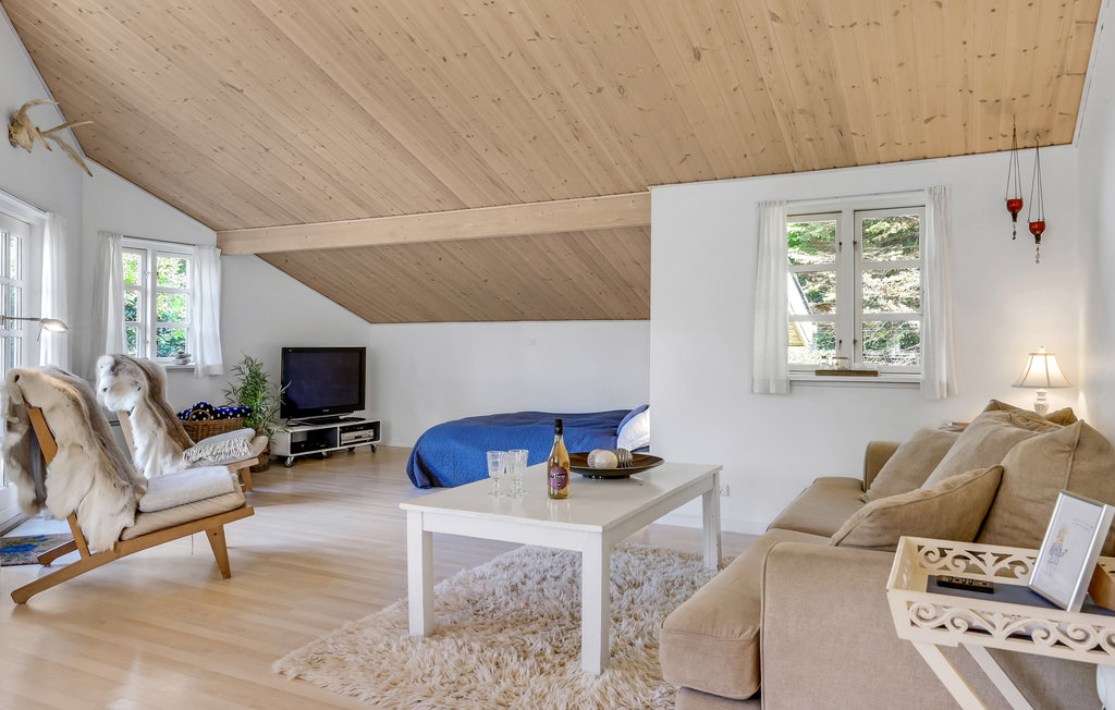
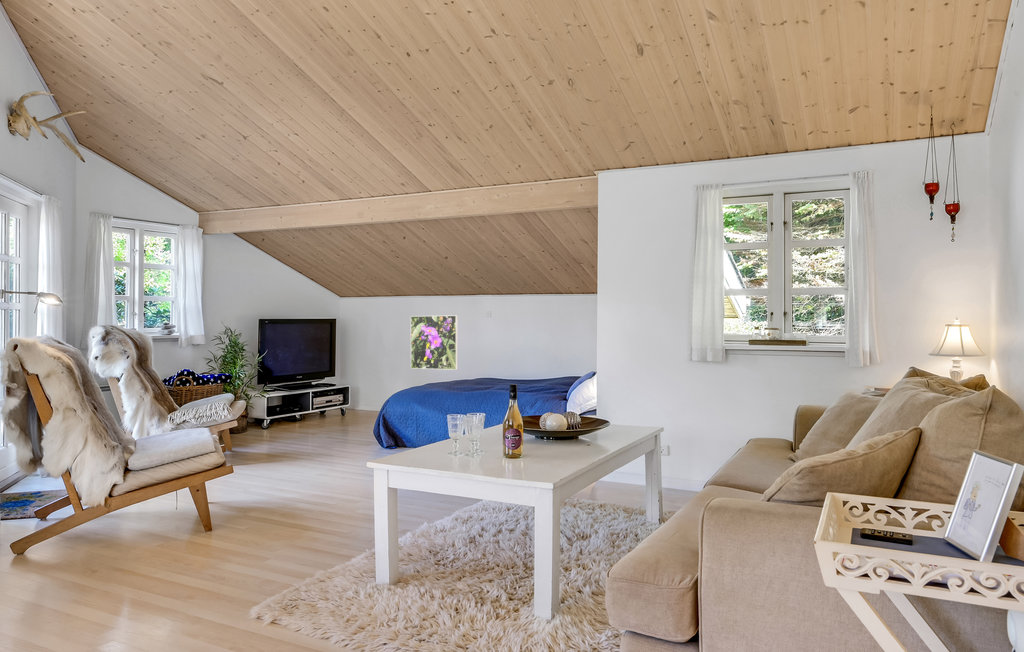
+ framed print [410,315,459,371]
